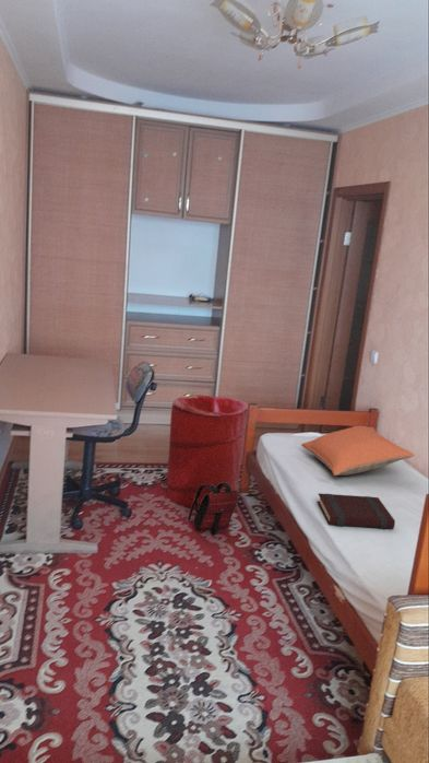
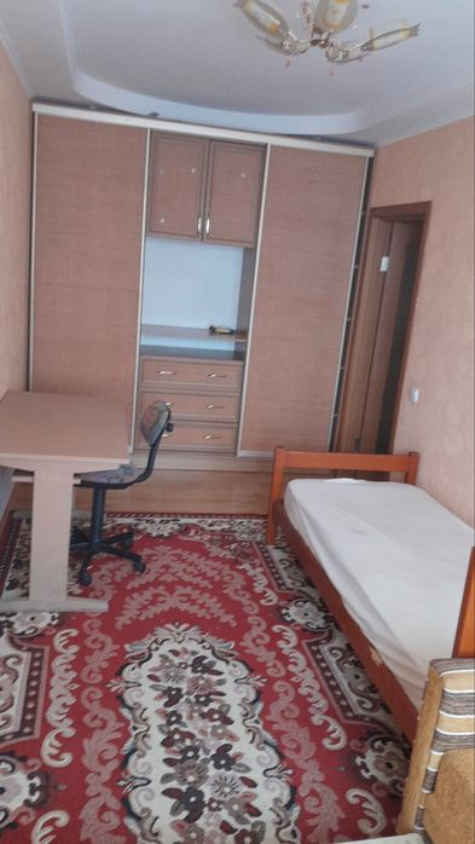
- pillow [300,425,415,477]
- book [317,492,396,530]
- laundry hamper [166,395,249,510]
- backpack [187,482,239,535]
